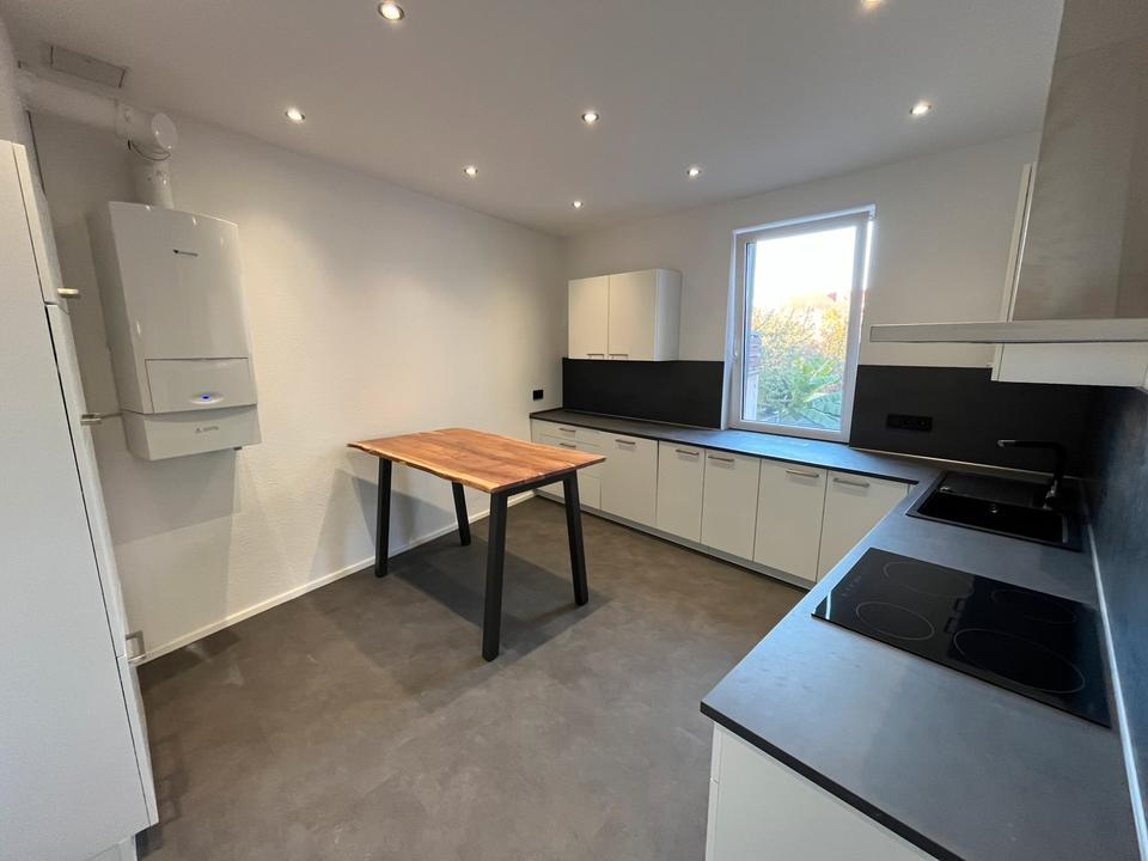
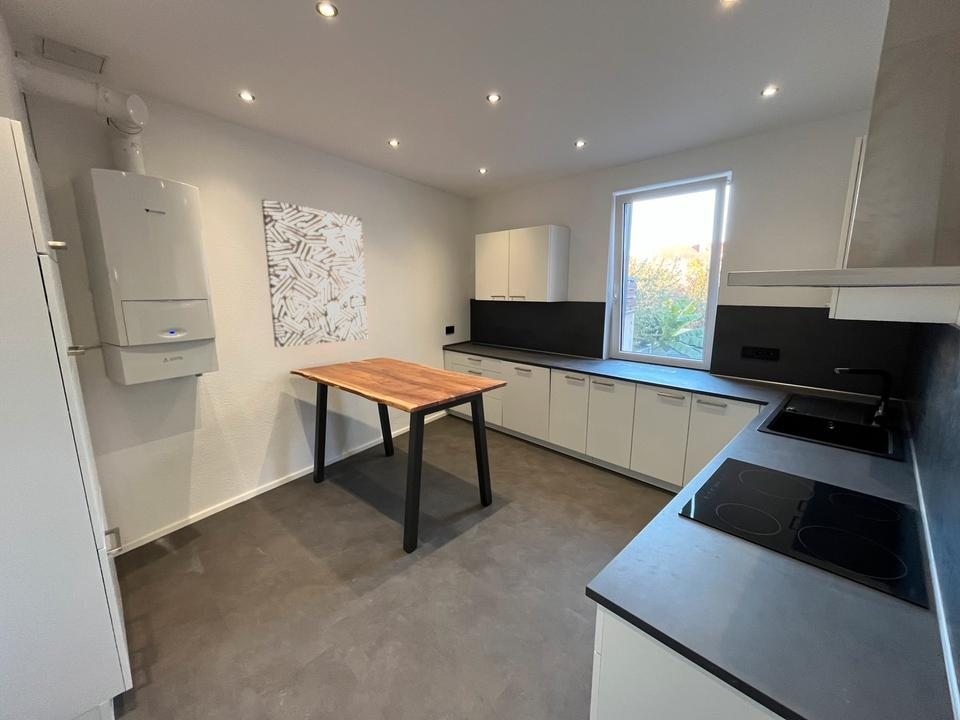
+ wall art [261,198,368,348]
